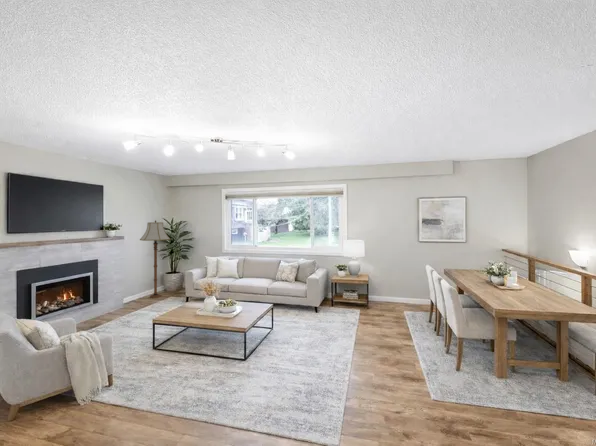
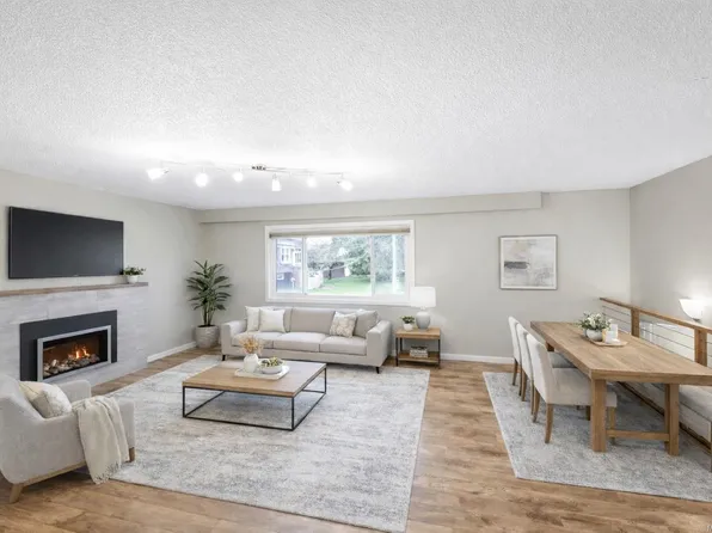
- floor lamp [139,219,171,299]
